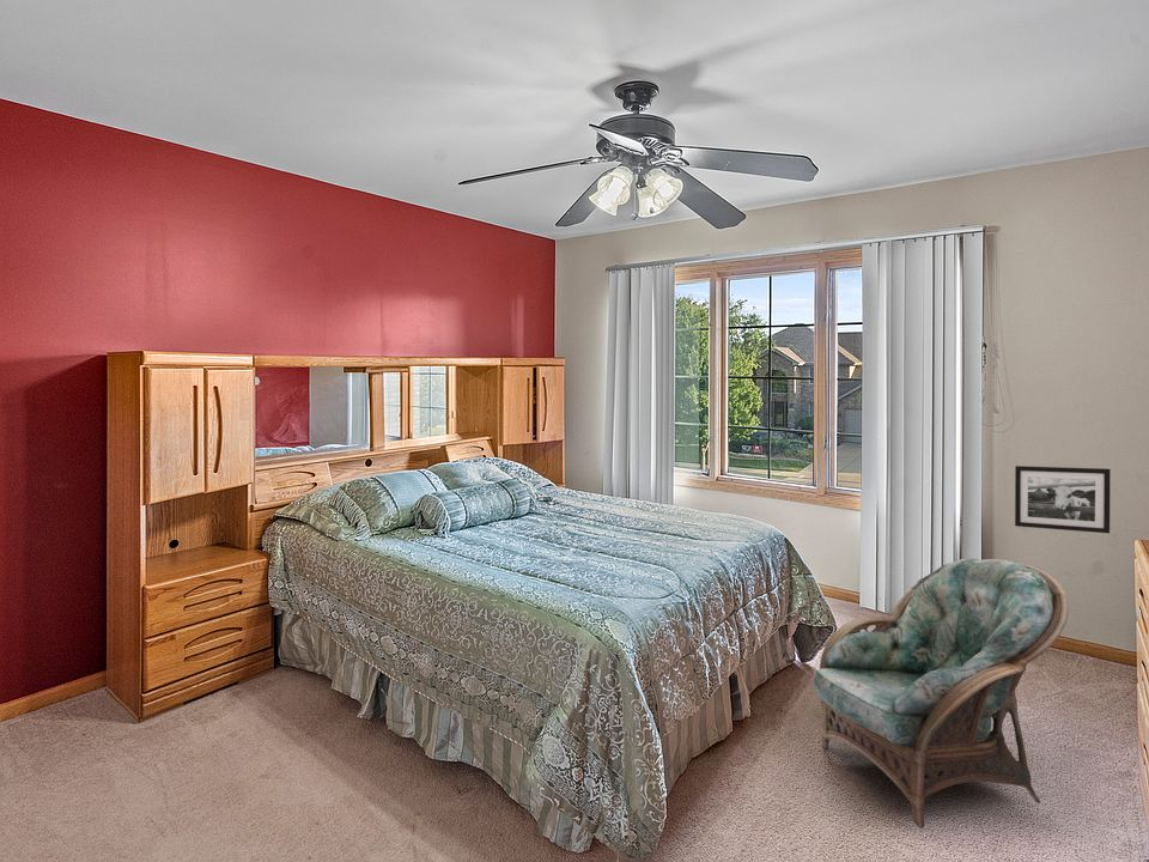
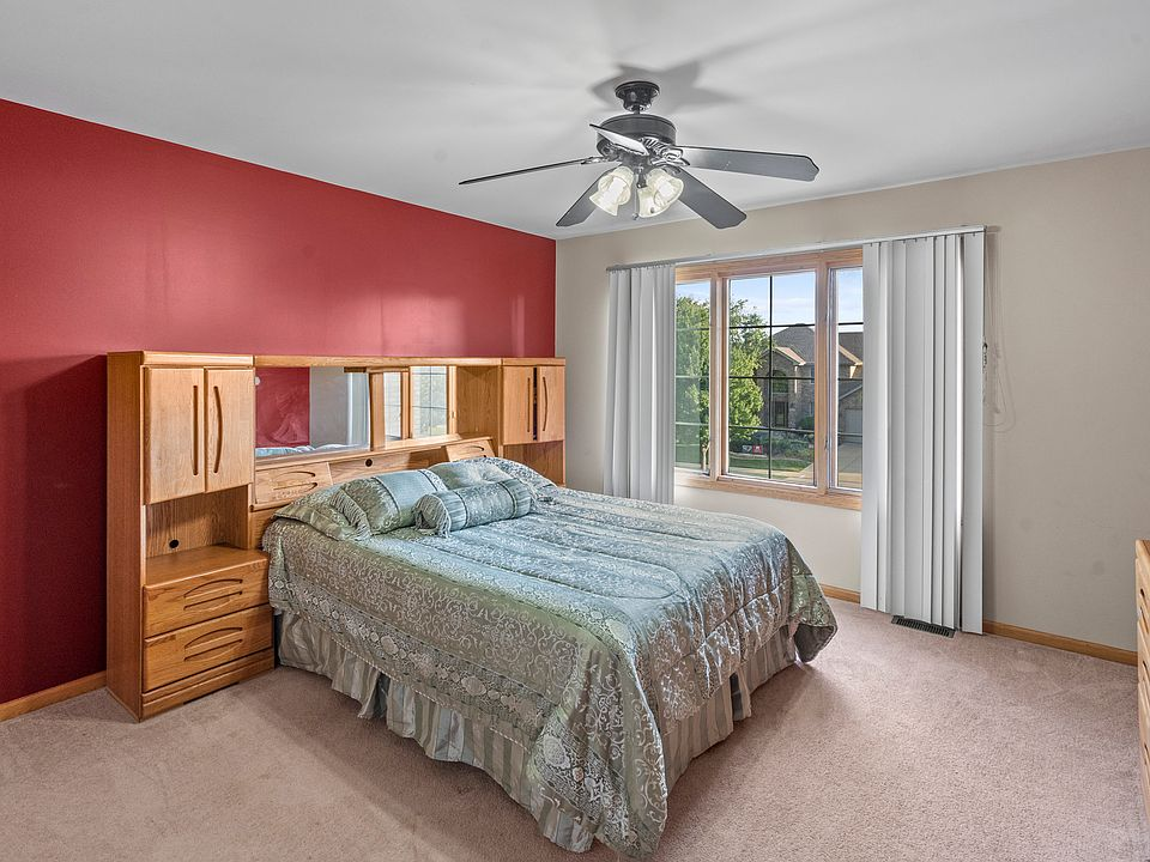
- picture frame [1014,465,1112,534]
- armchair [813,557,1069,830]
